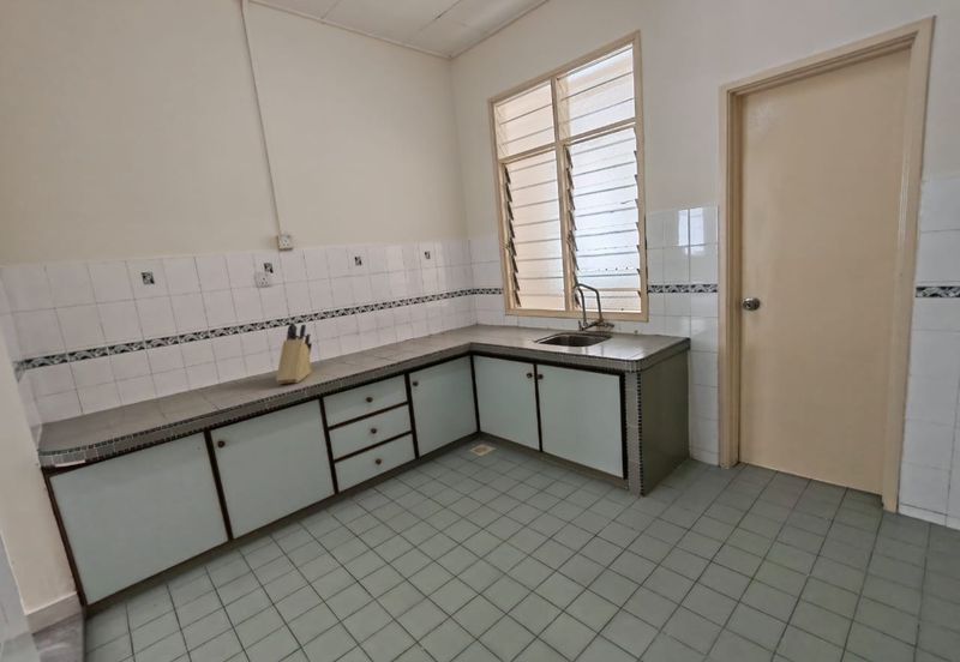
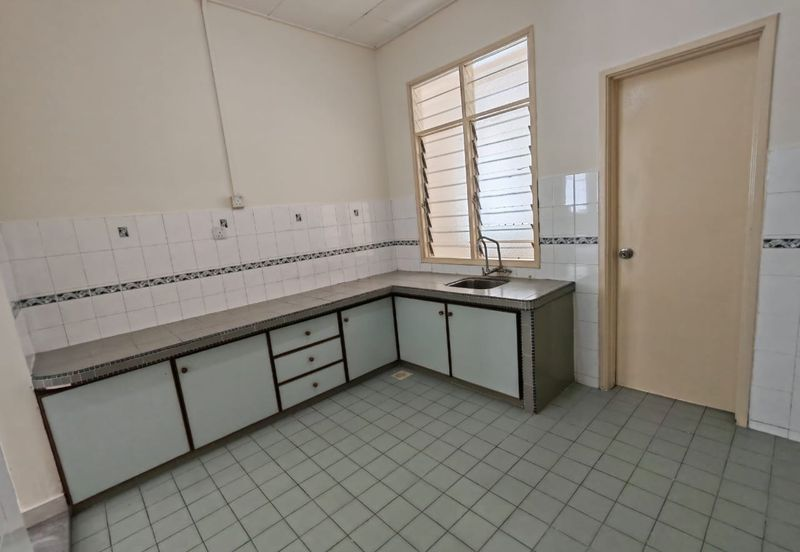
- knife block [275,321,313,385]
